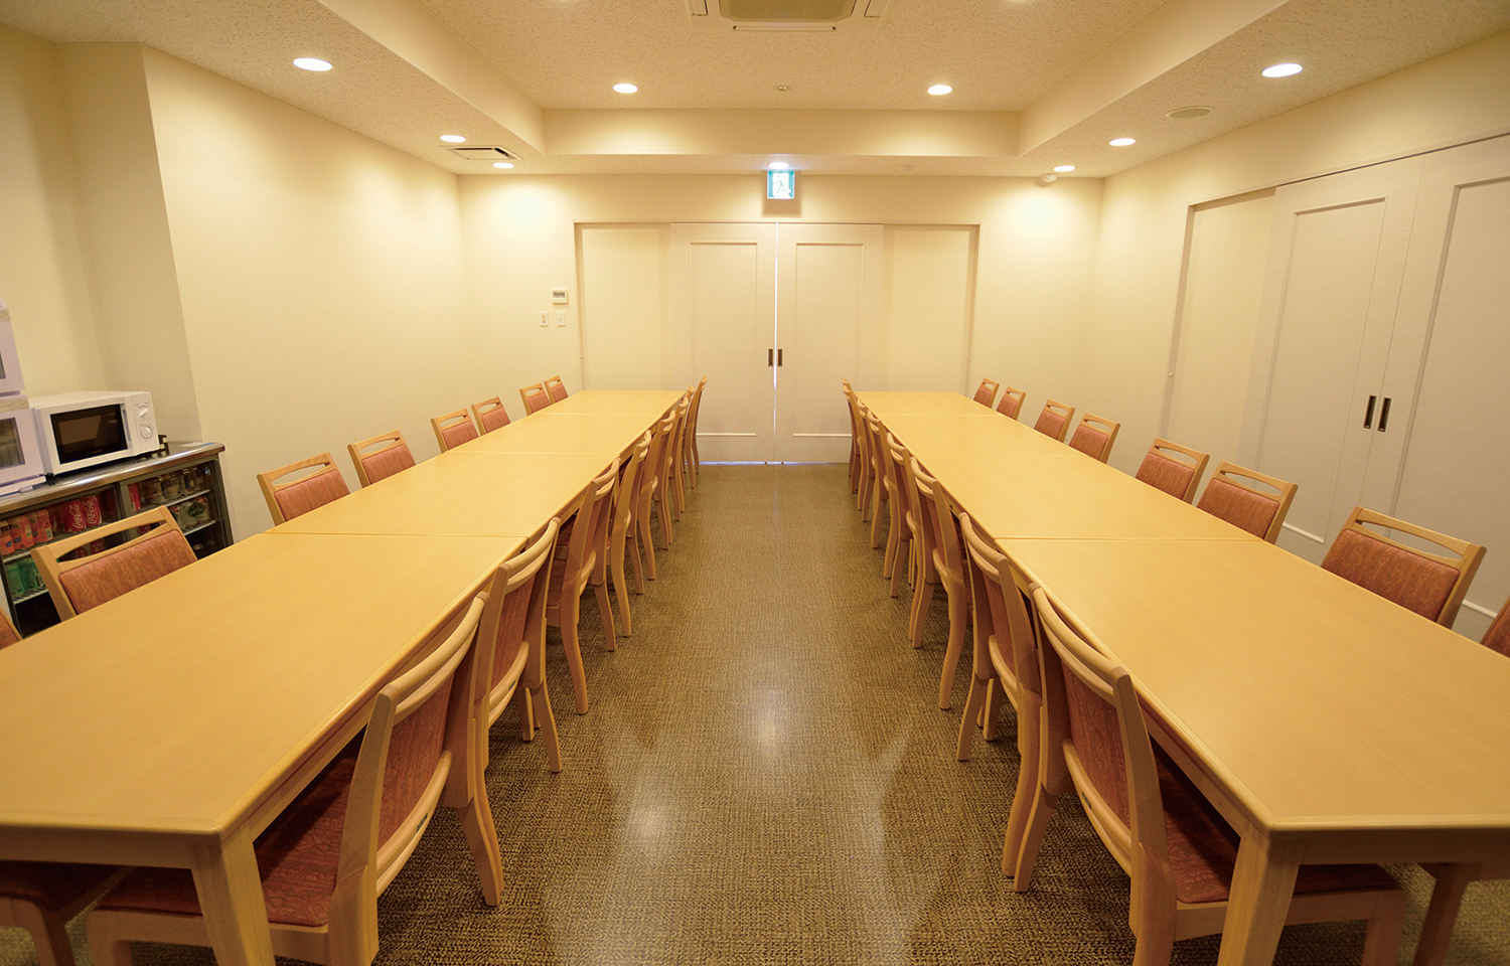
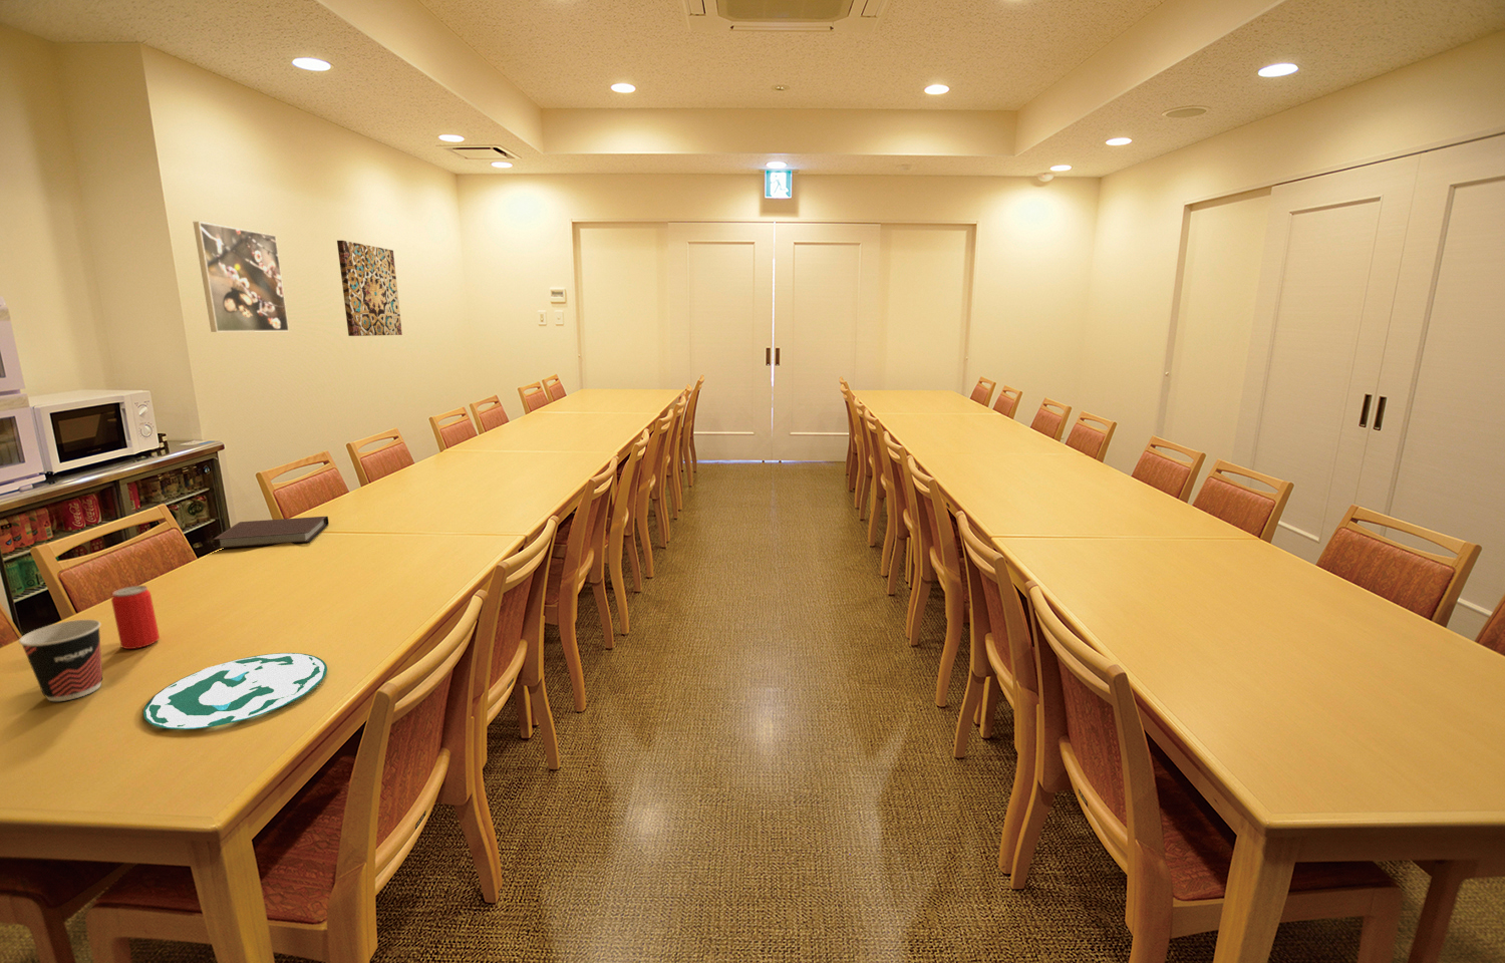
+ cup [18,619,103,702]
+ plate [143,652,328,730]
+ beverage can [111,585,160,650]
+ wall art [336,240,403,337]
+ notebook [212,516,330,550]
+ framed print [193,220,290,333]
